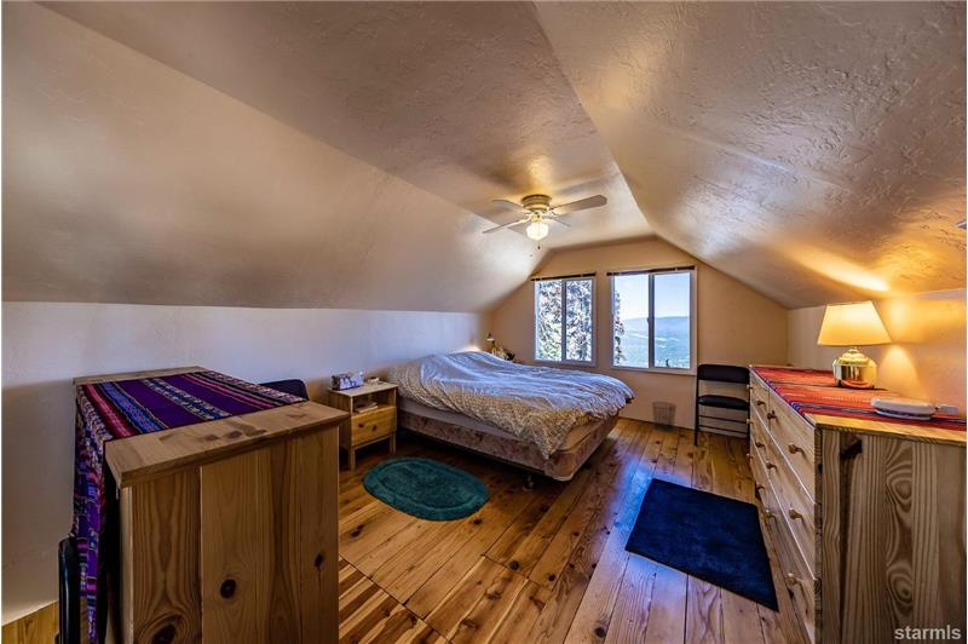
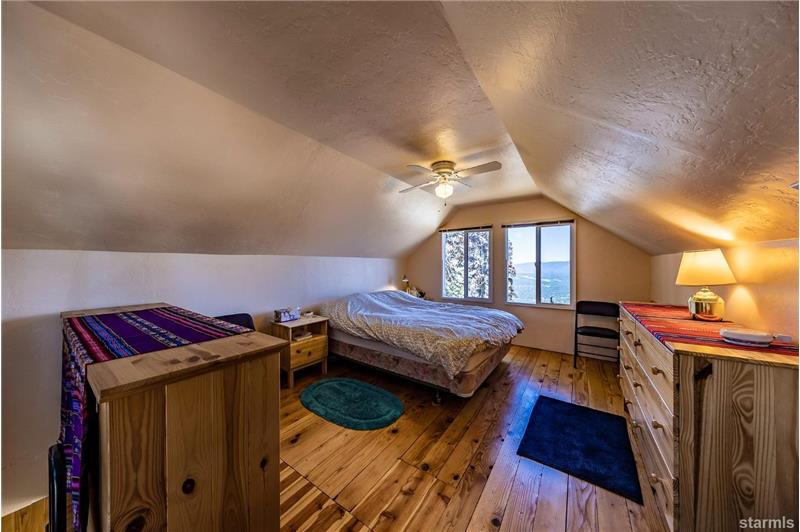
- waste bin [650,401,678,432]
